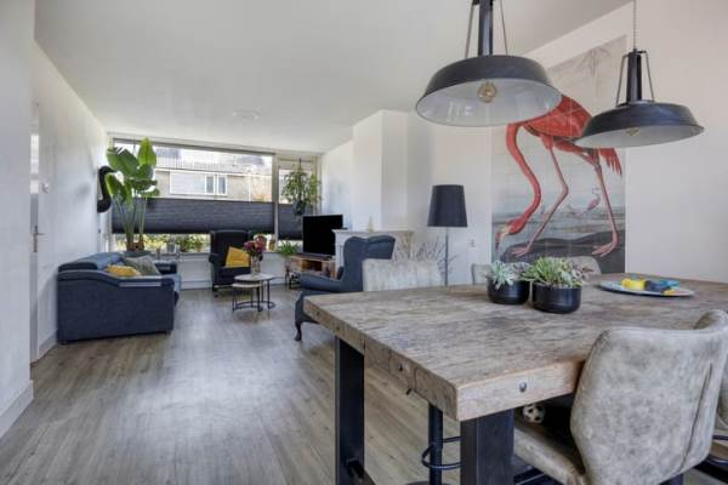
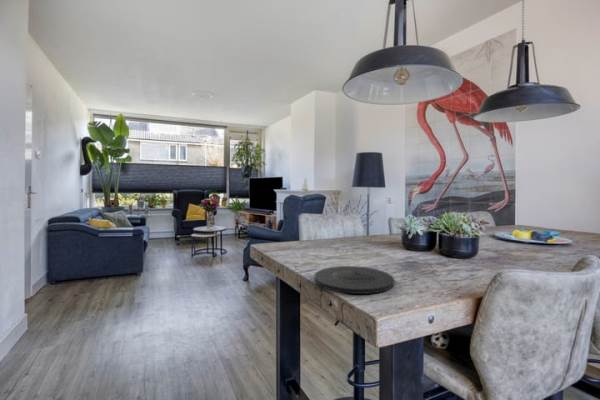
+ plate [313,265,395,295]
